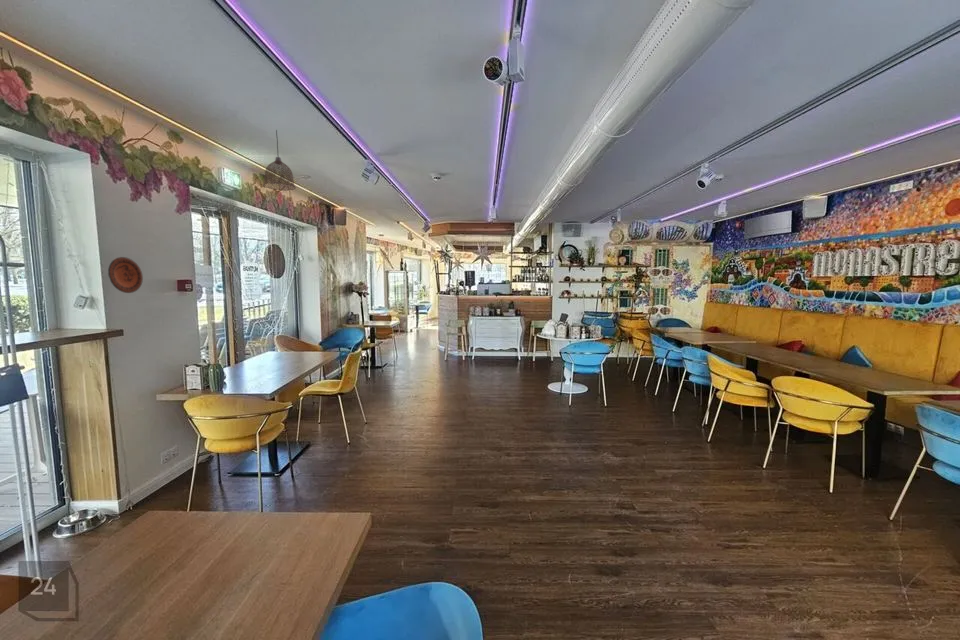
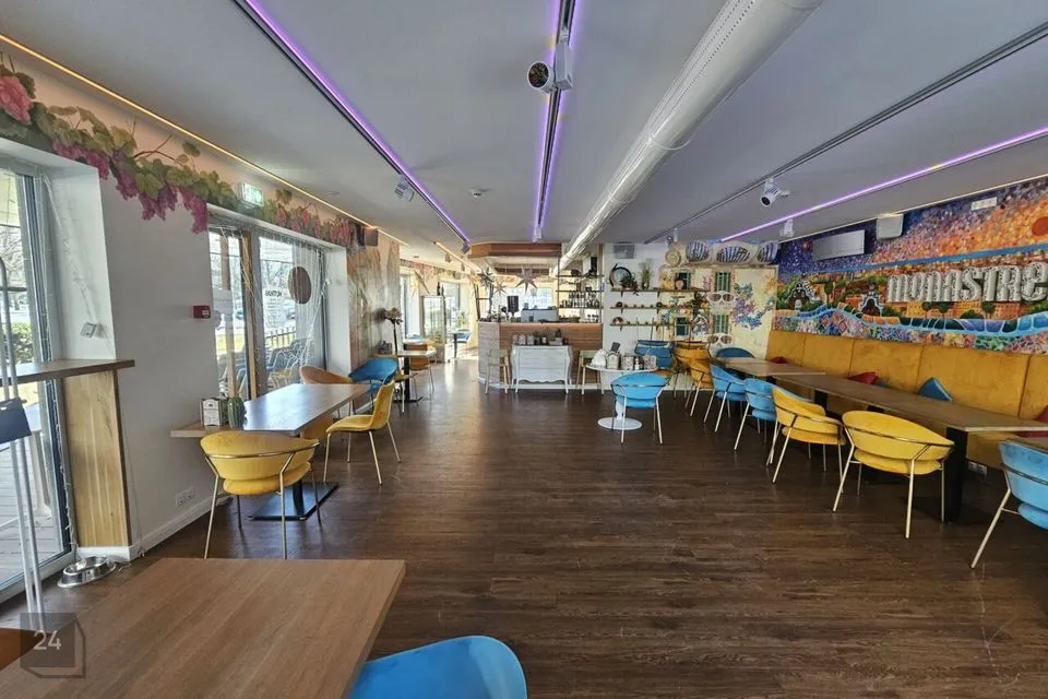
- pendant lamp [262,129,297,192]
- decorative plate [107,256,144,294]
